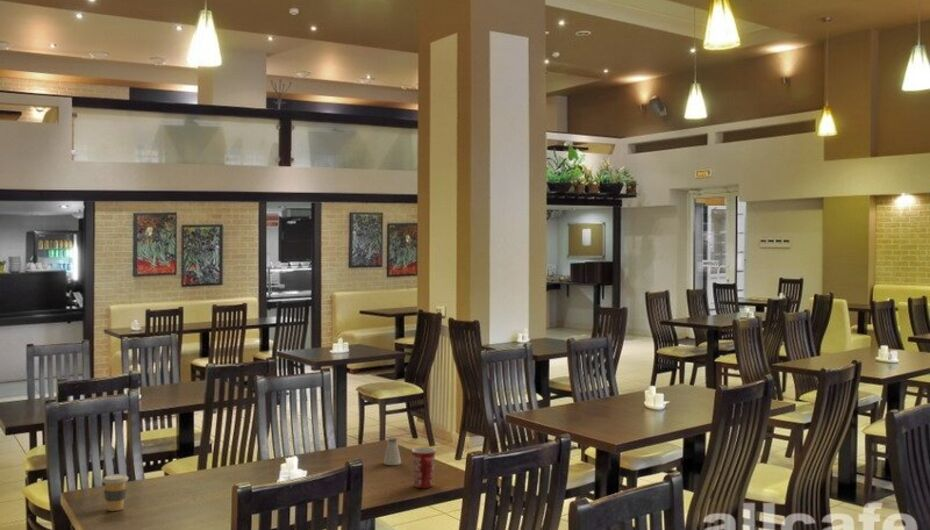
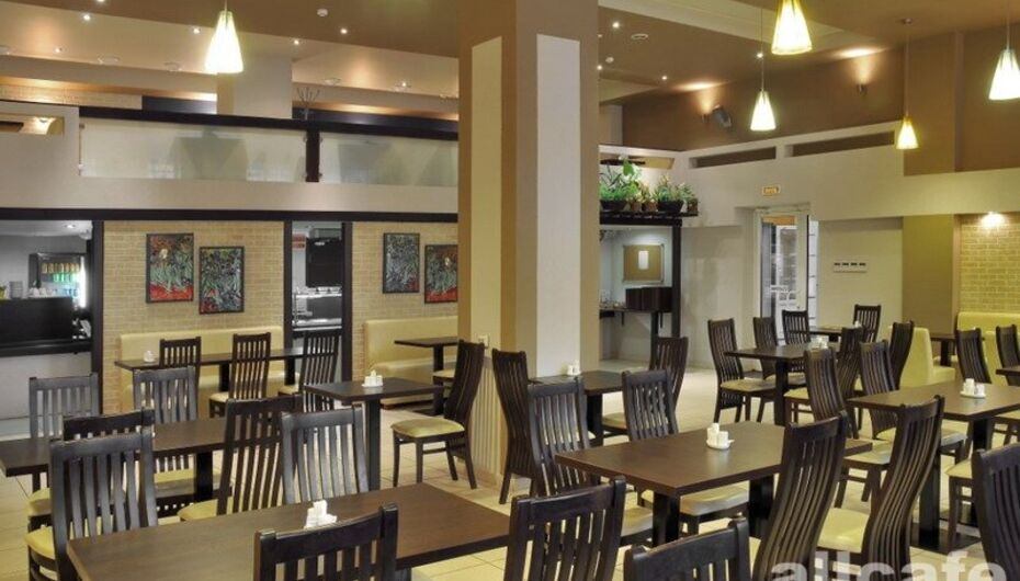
- saltshaker [383,437,402,466]
- coffee cup [101,473,129,512]
- mug [411,446,437,489]
